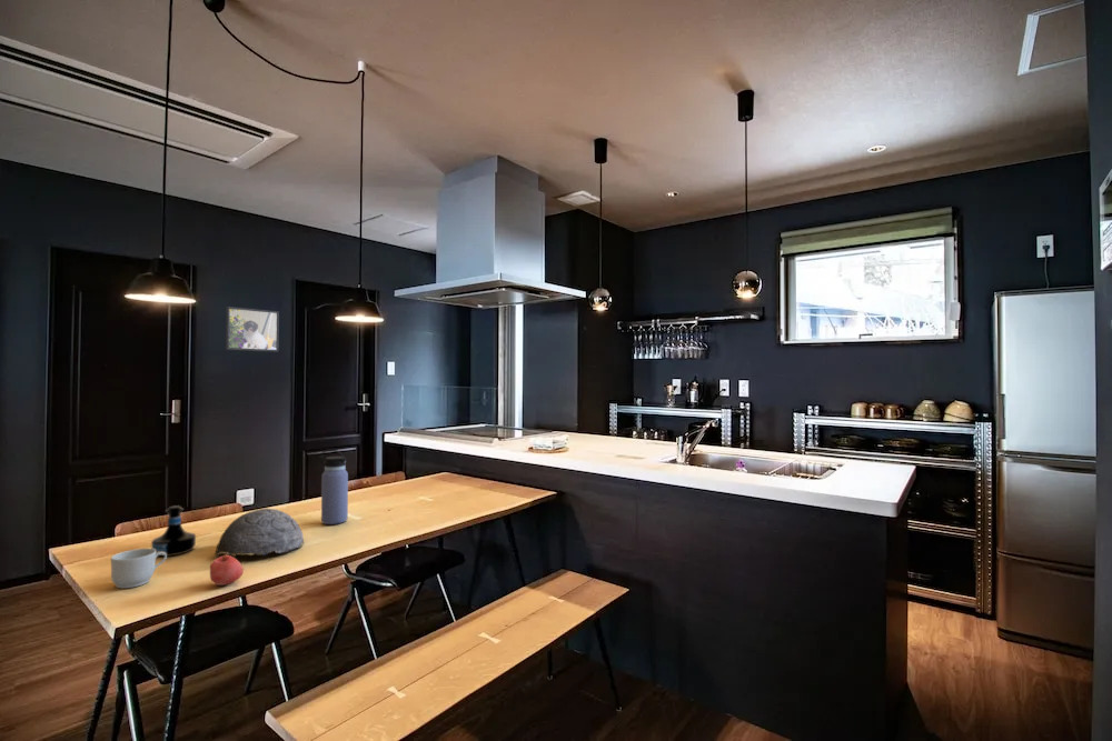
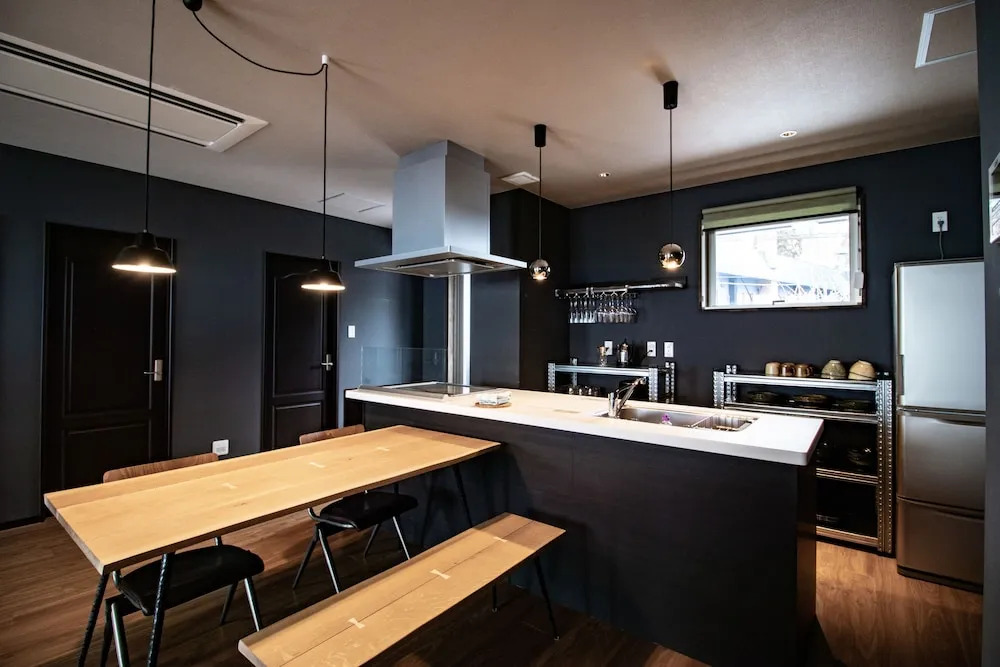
- decorative bowl [215,508,305,558]
- apple [209,553,245,587]
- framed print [225,306,280,353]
- mug [110,548,168,589]
- water bottle [320,448,349,525]
- tequila bottle [150,504,197,558]
